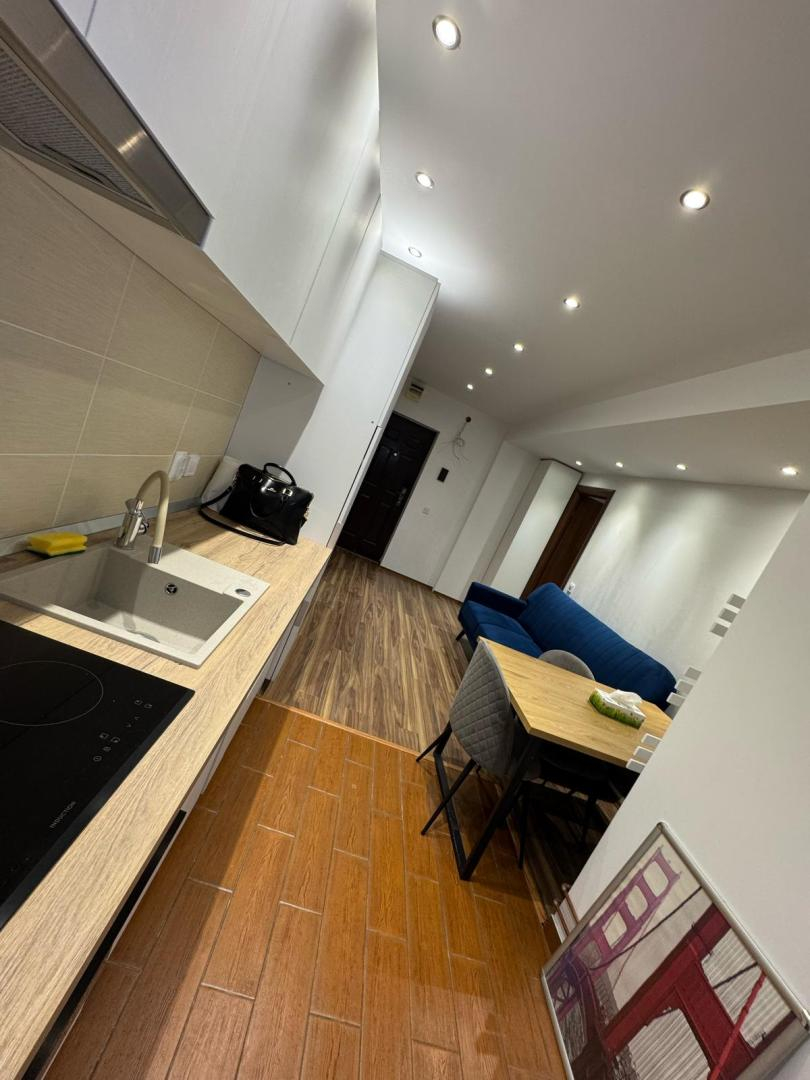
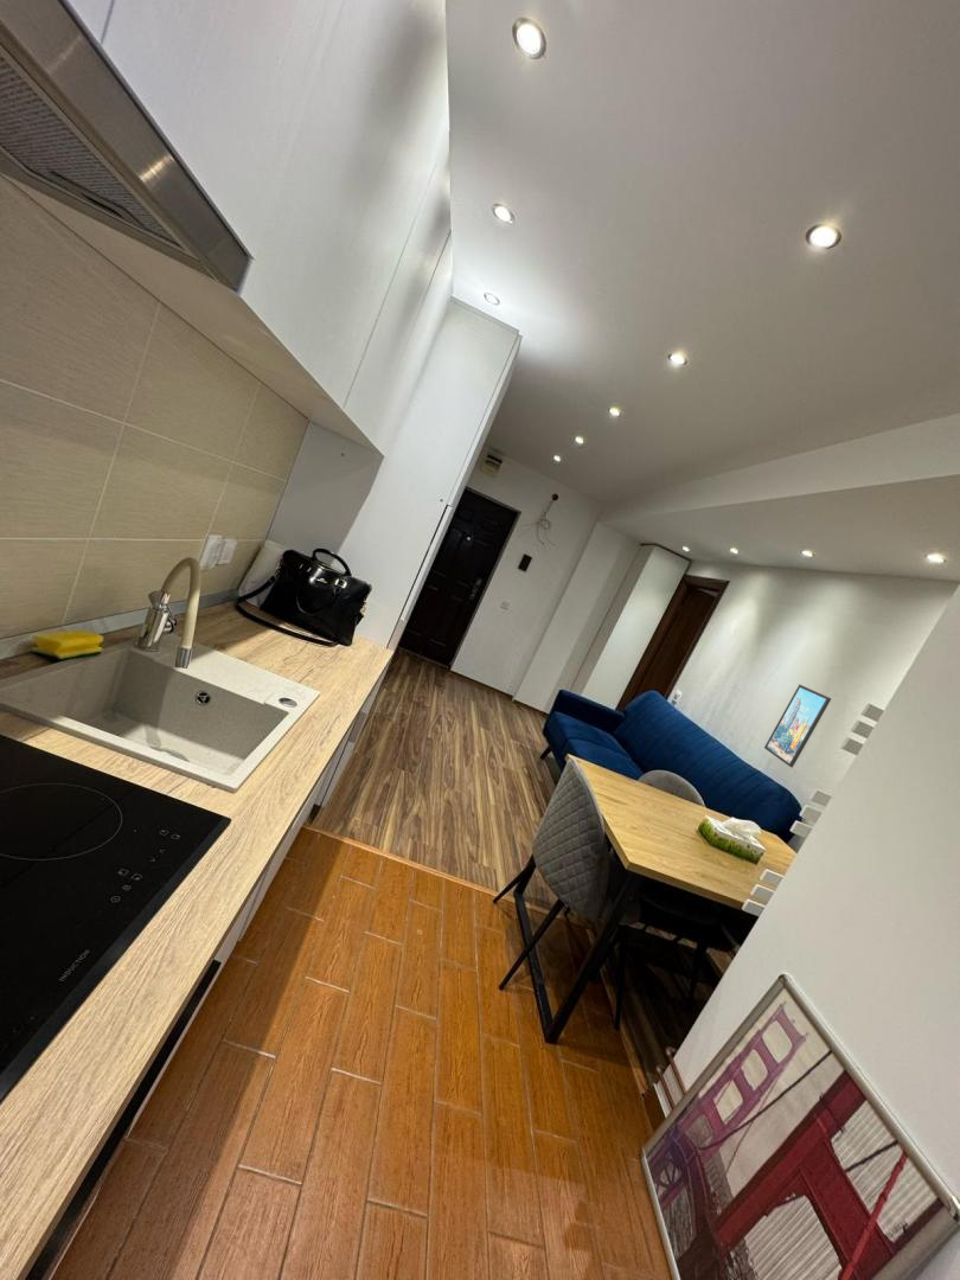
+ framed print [763,684,832,768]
